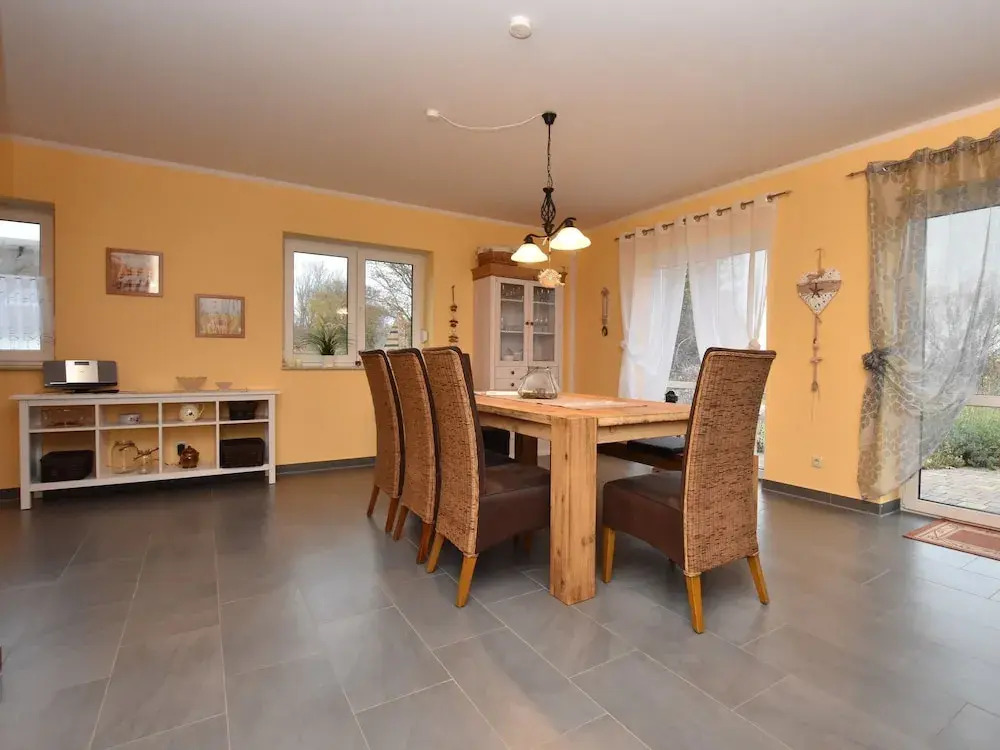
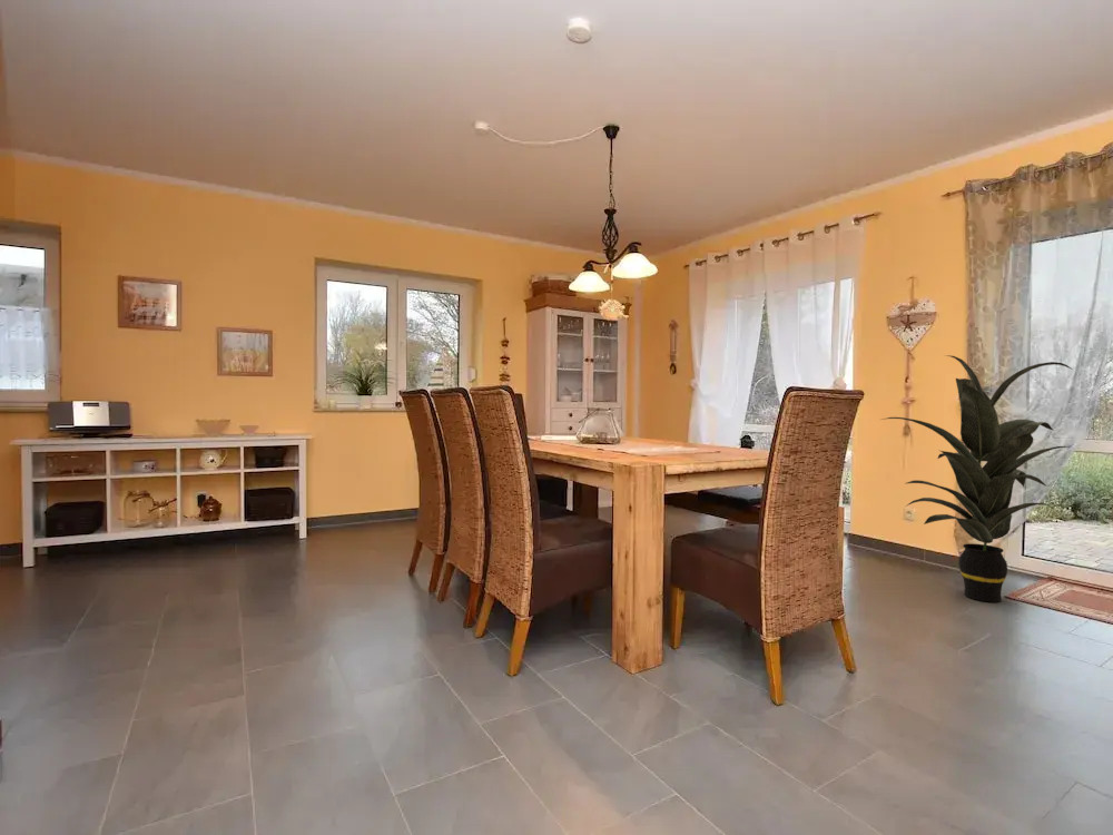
+ indoor plant [880,354,1072,603]
